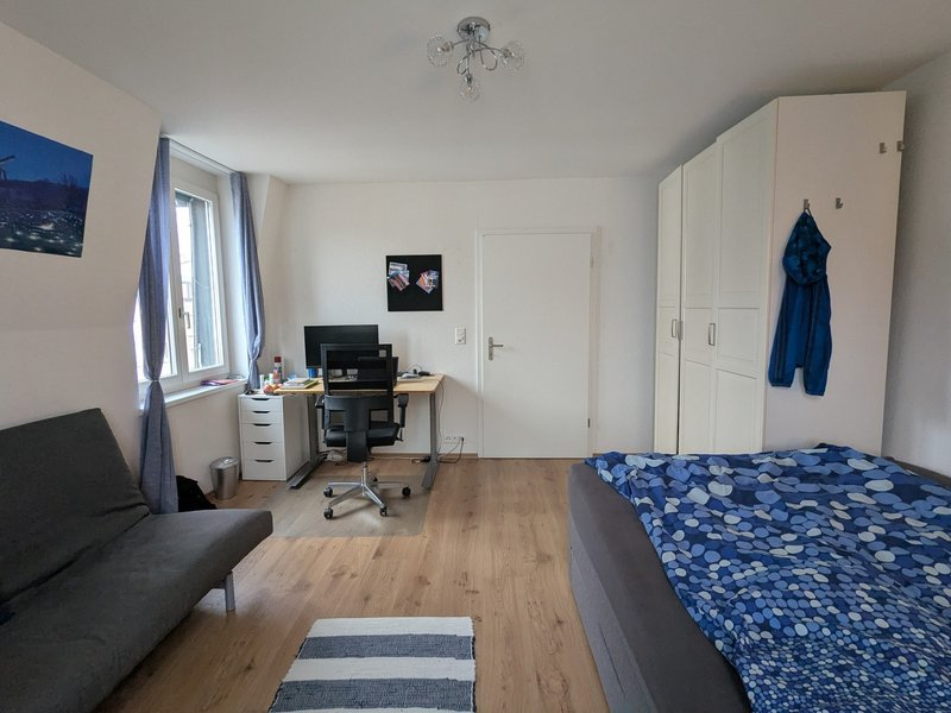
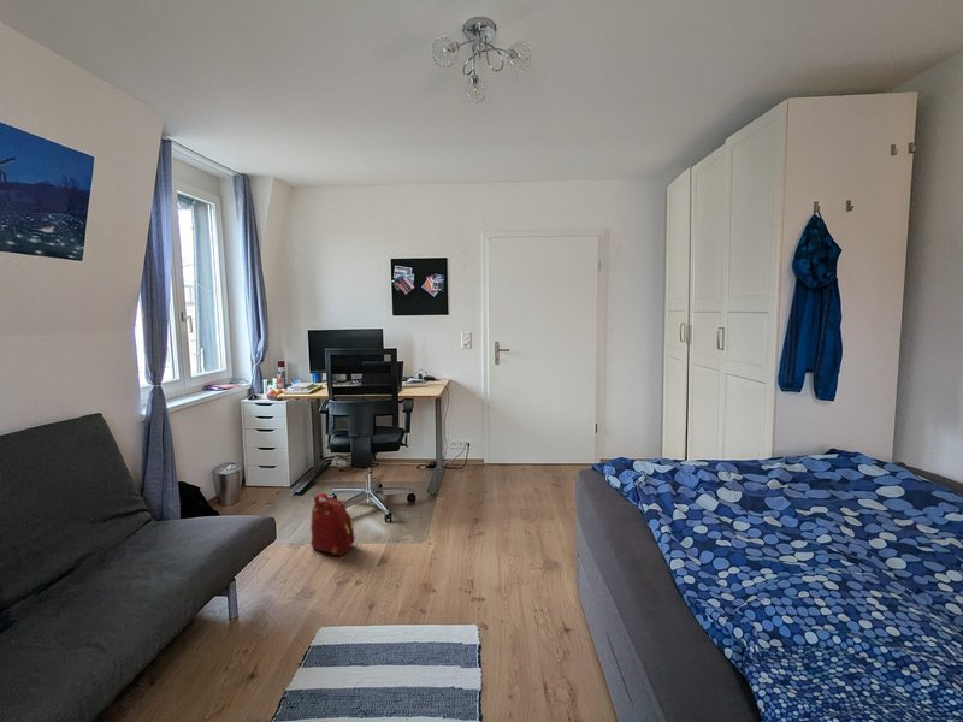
+ backpack [309,492,355,557]
